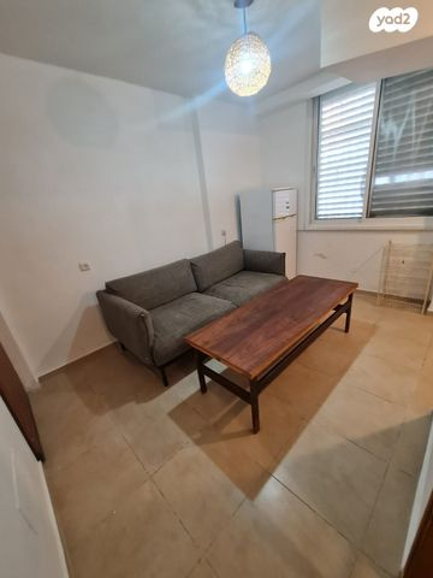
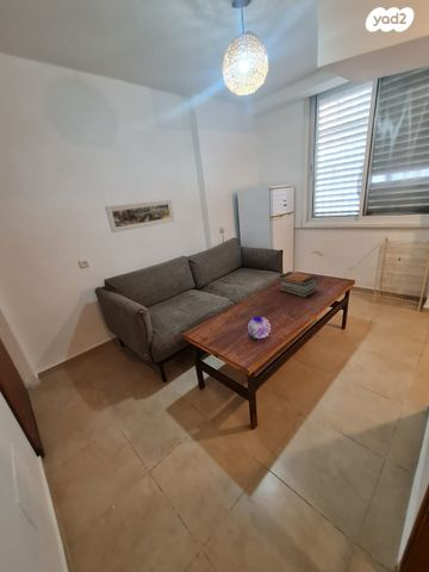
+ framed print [104,198,176,234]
+ decorative orb [247,316,272,340]
+ book stack [278,271,318,298]
